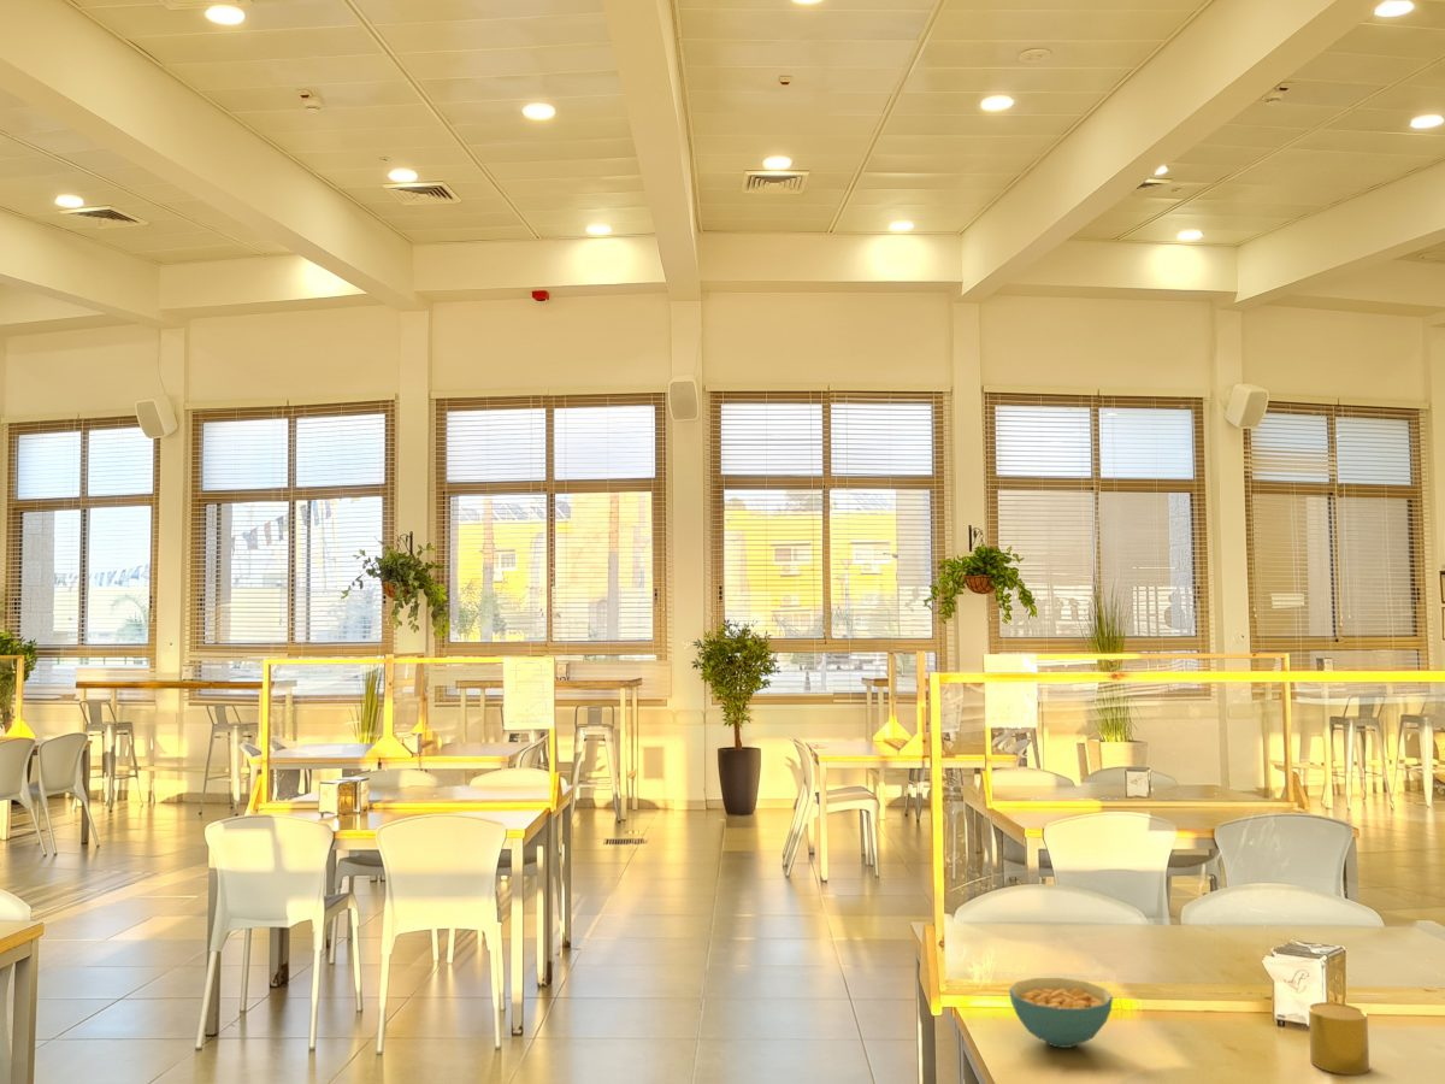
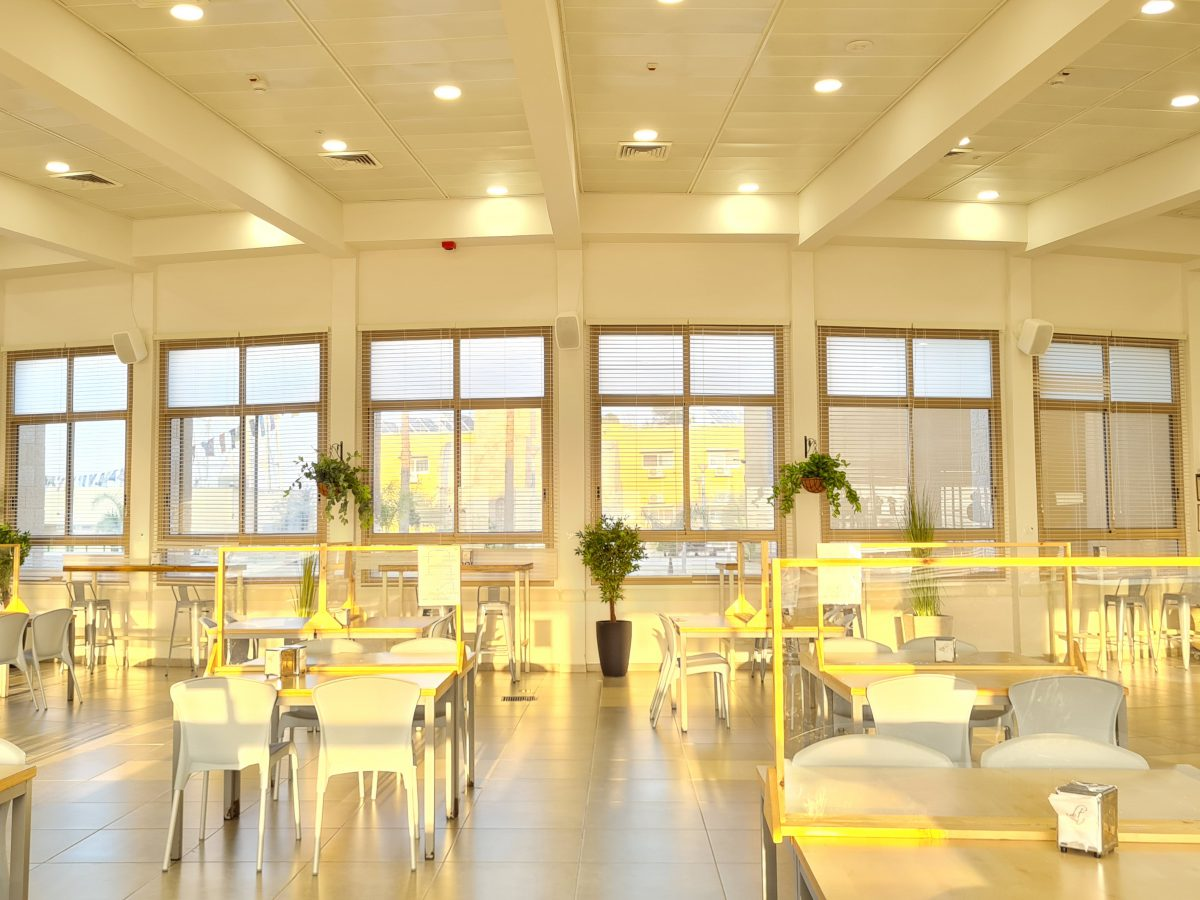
- cereal bowl [1008,977,1114,1049]
- cup [1308,1001,1370,1076]
